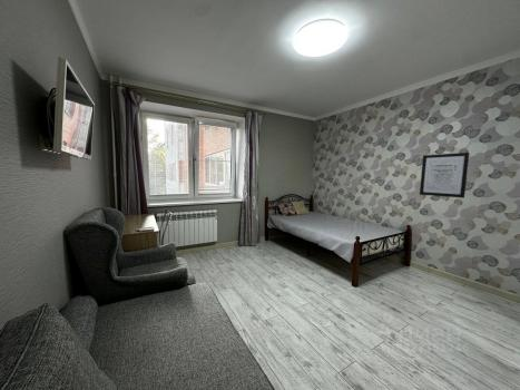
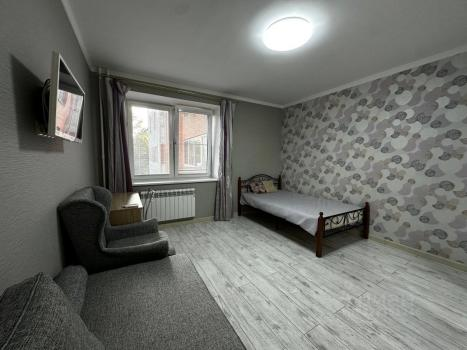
- wall art [419,152,470,198]
